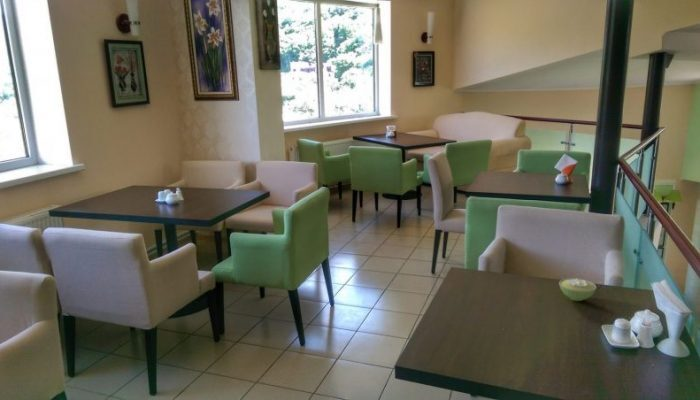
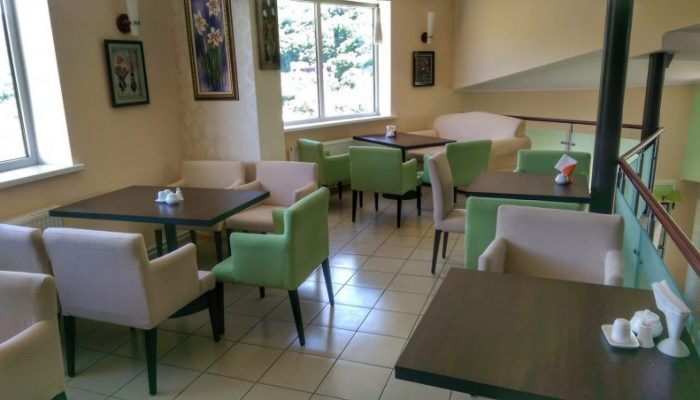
- sugar bowl [558,277,597,302]
